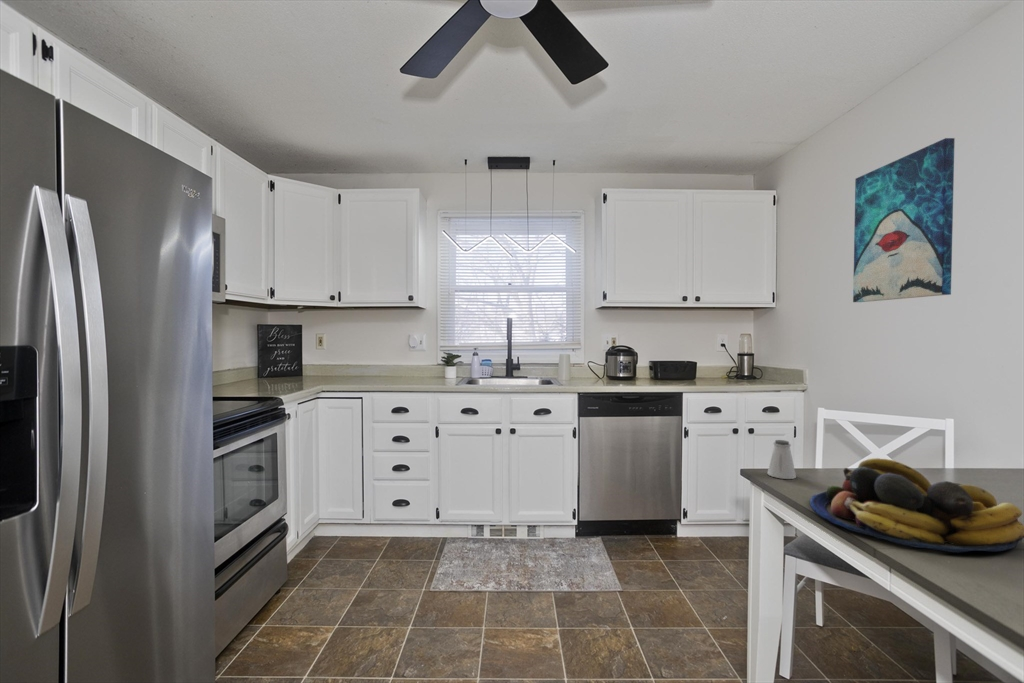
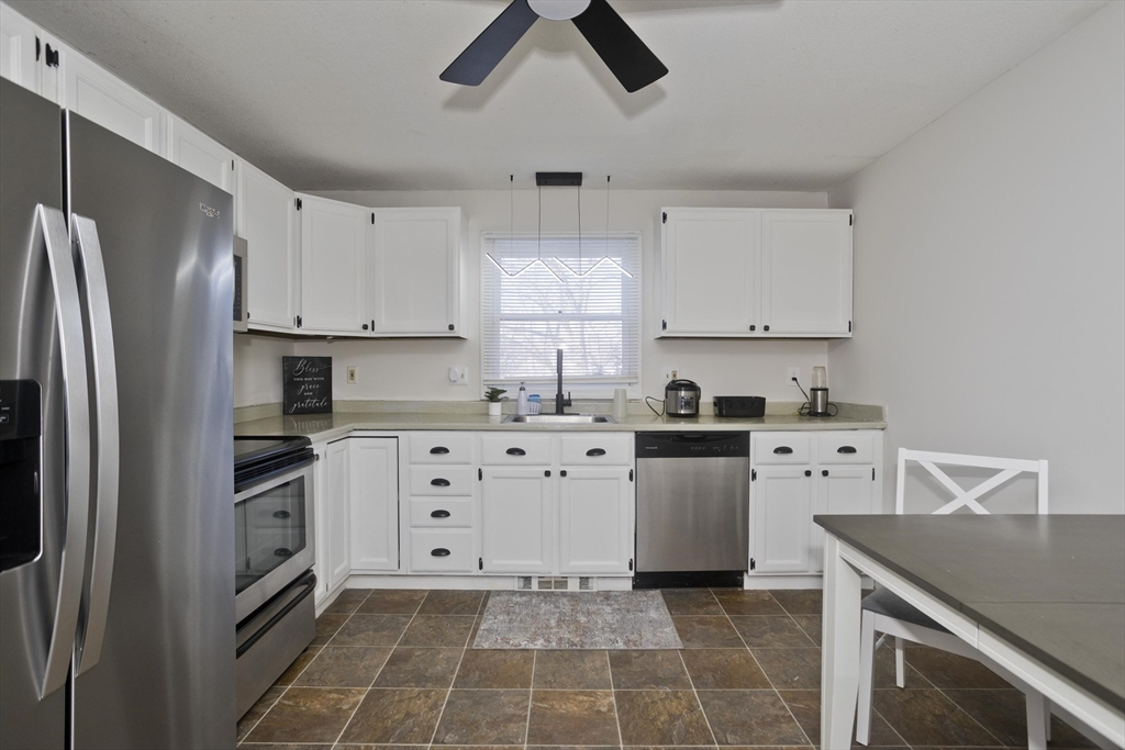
- wall art [852,137,956,303]
- fruit bowl [809,457,1024,554]
- saltshaker [766,439,797,480]
